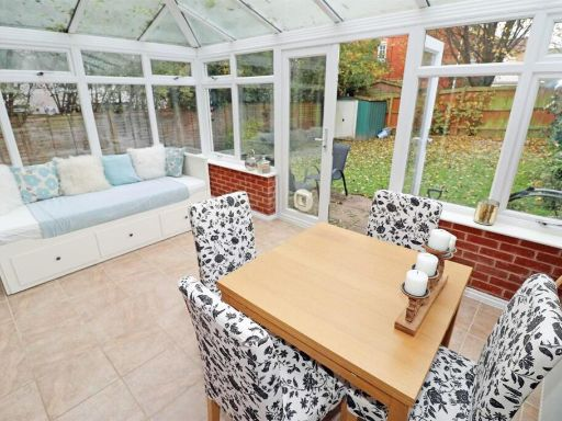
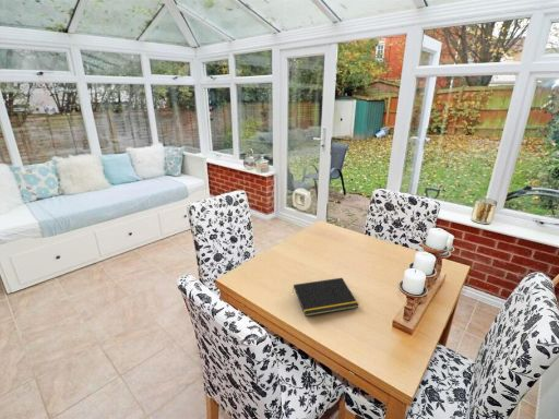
+ notepad [292,277,360,318]
